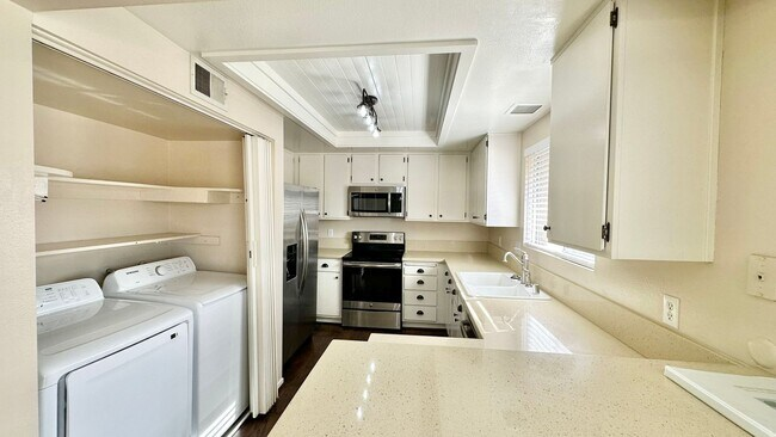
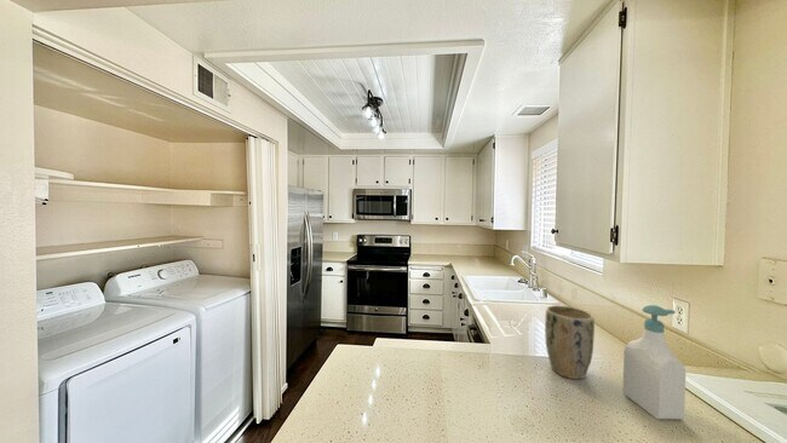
+ plant pot [544,304,596,380]
+ soap bottle [621,304,688,420]
